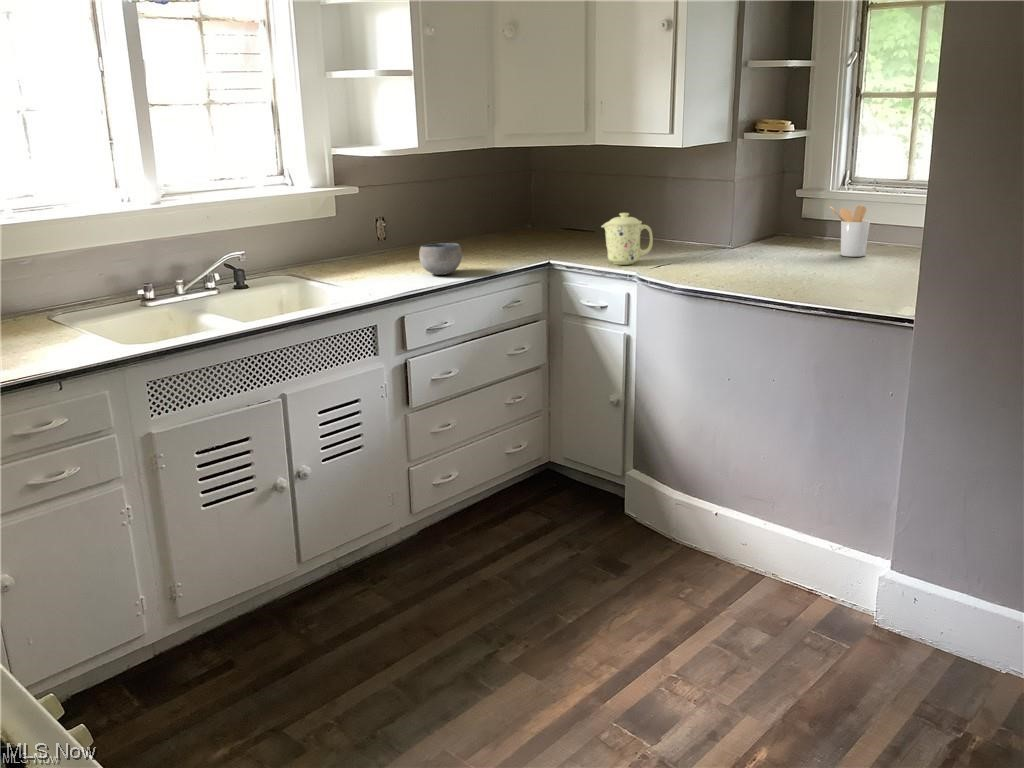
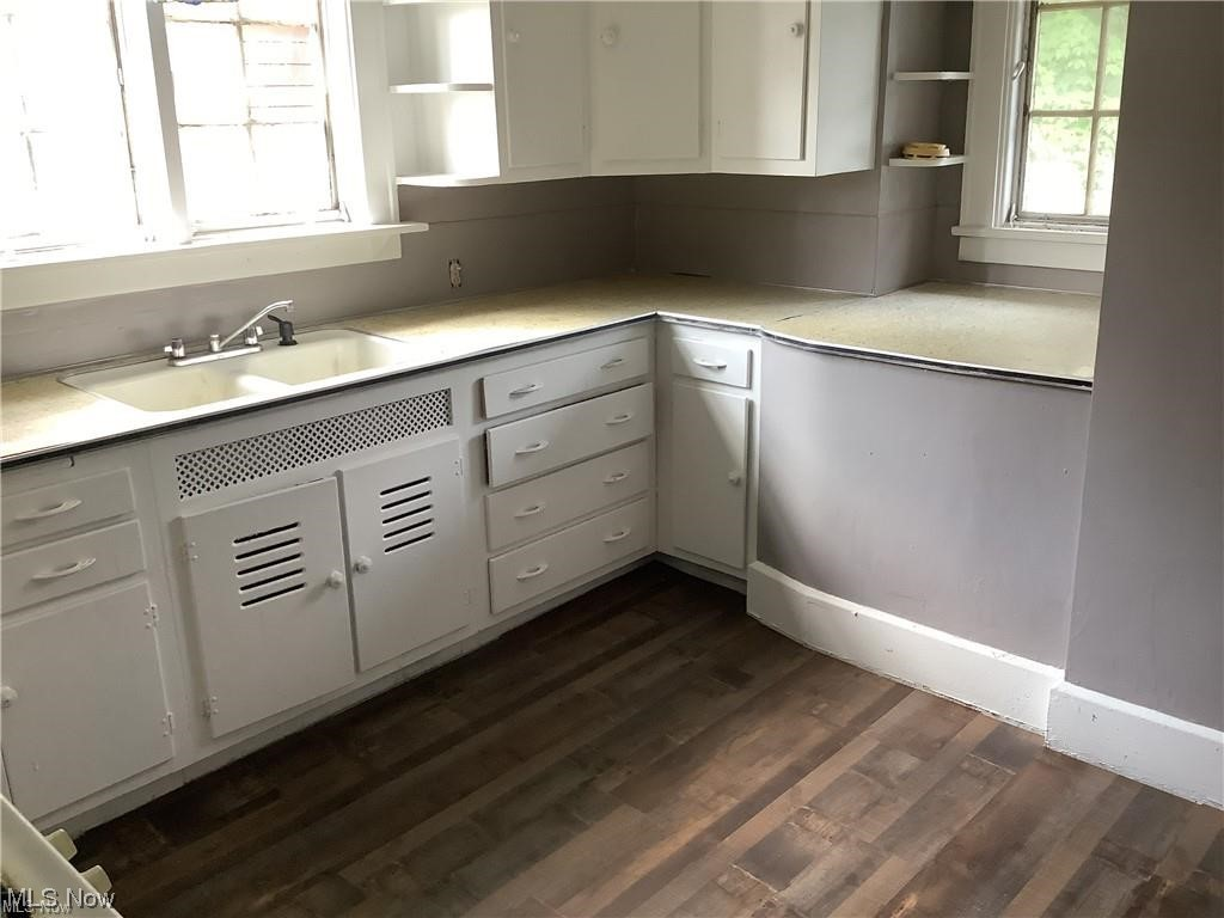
- mug [600,212,654,266]
- utensil holder [829,204,871,258]
- bowl [418,242,463,276]
